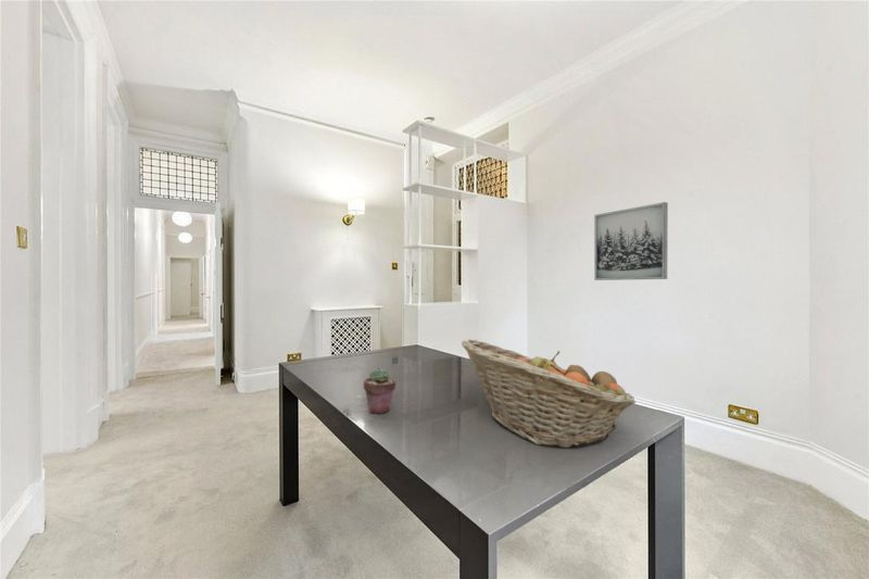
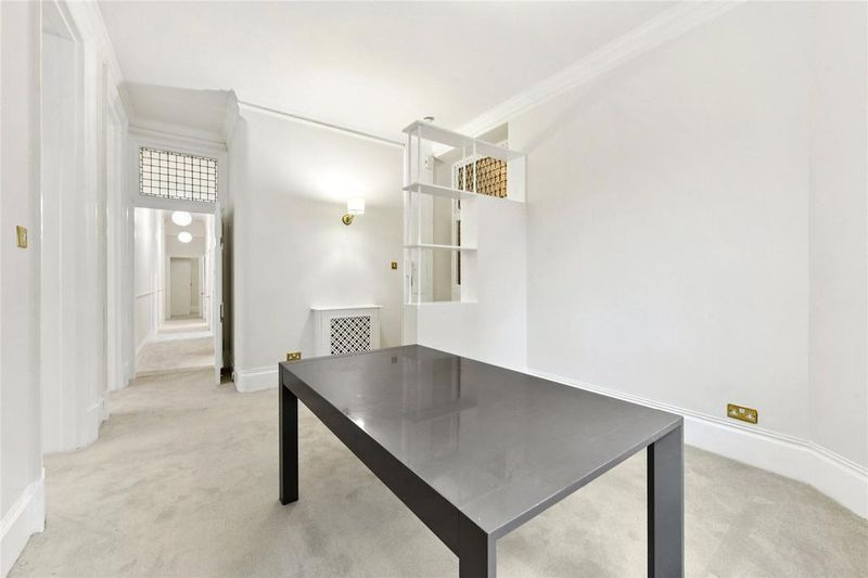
- wall art [593,201,669,281]
- potted succulent [363,366,396,415]
- fruit basket [461,338,637,449]
